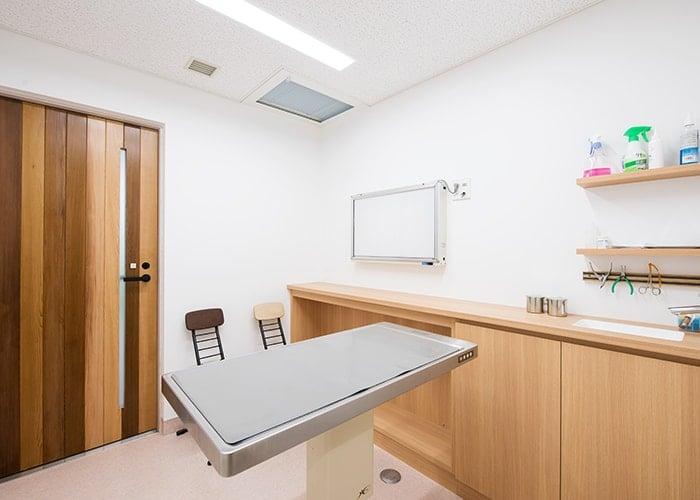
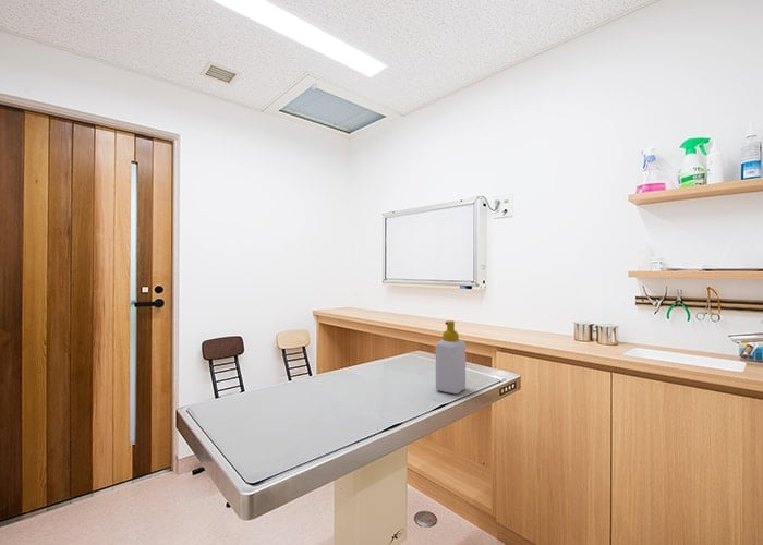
+ soap bottle [435,319,467,395]
